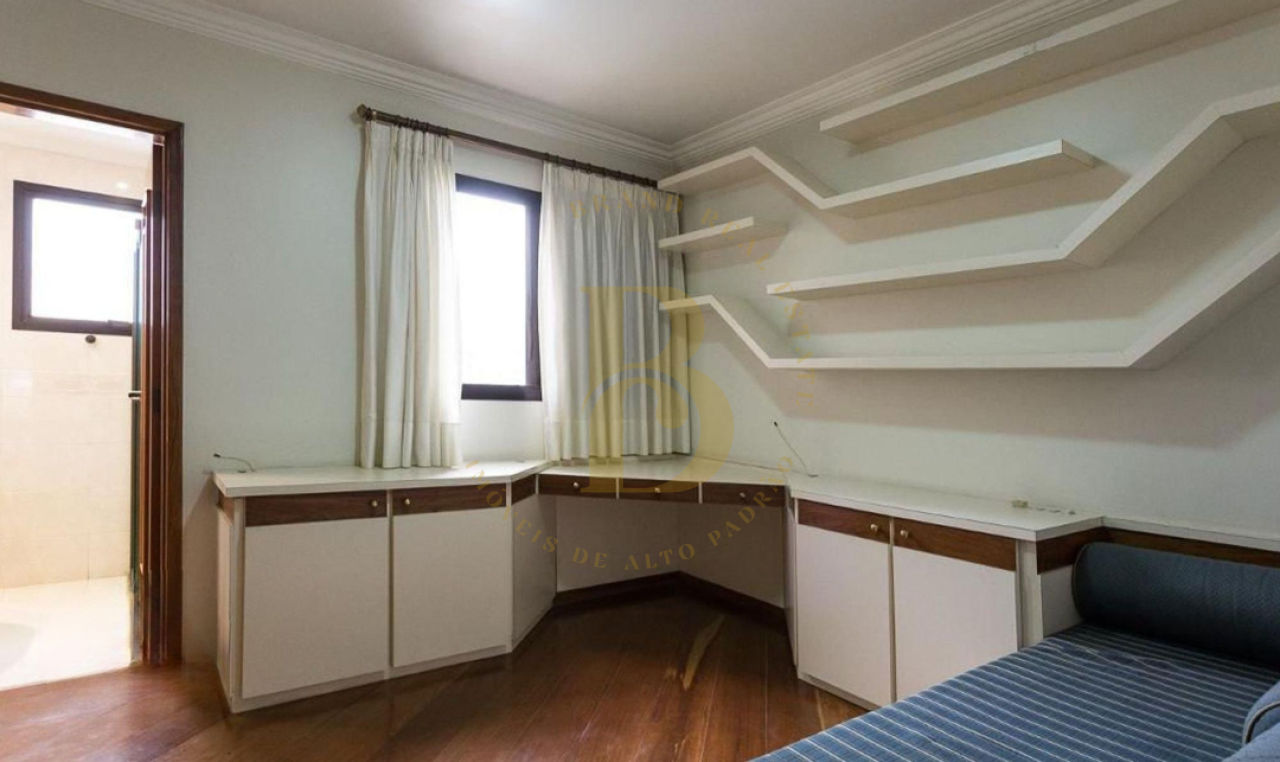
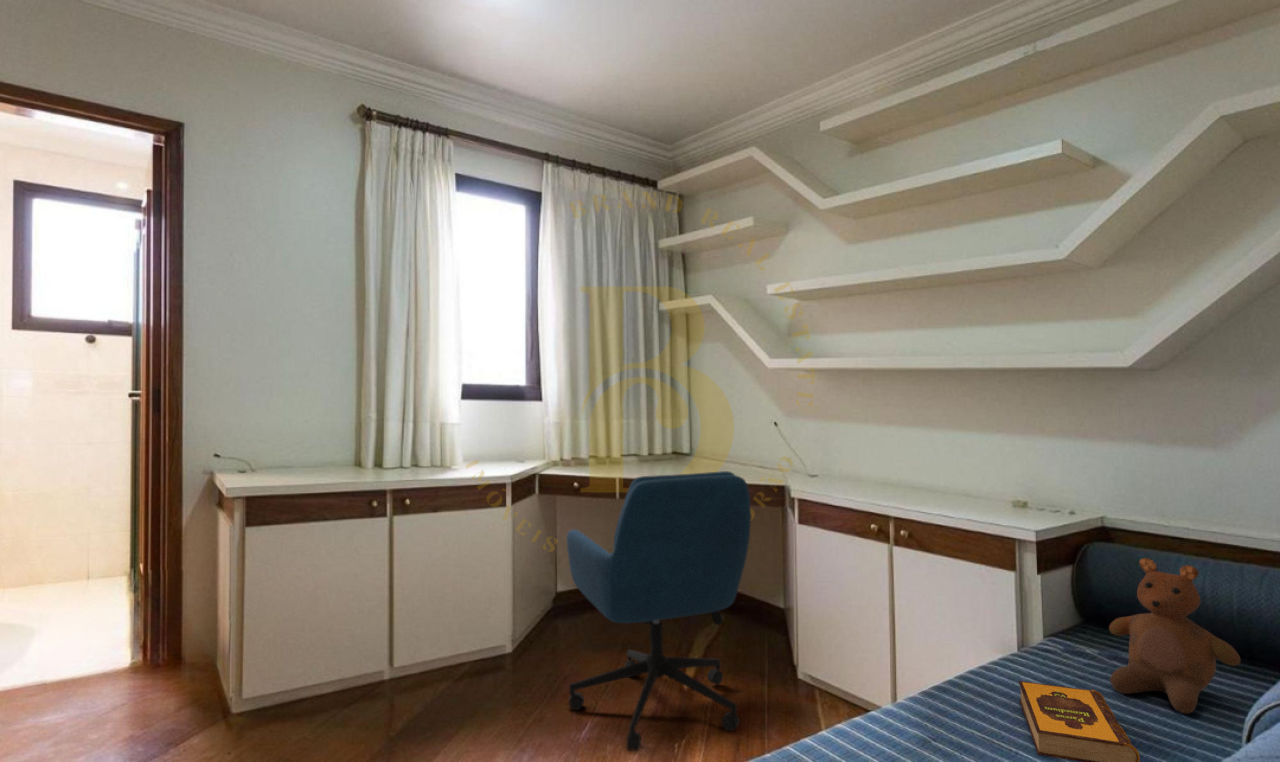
+ office chair [566,470,752,752]
+ hardback book [1018,680,1141,762]
+ teddy bear [1108,557,1242,715]
